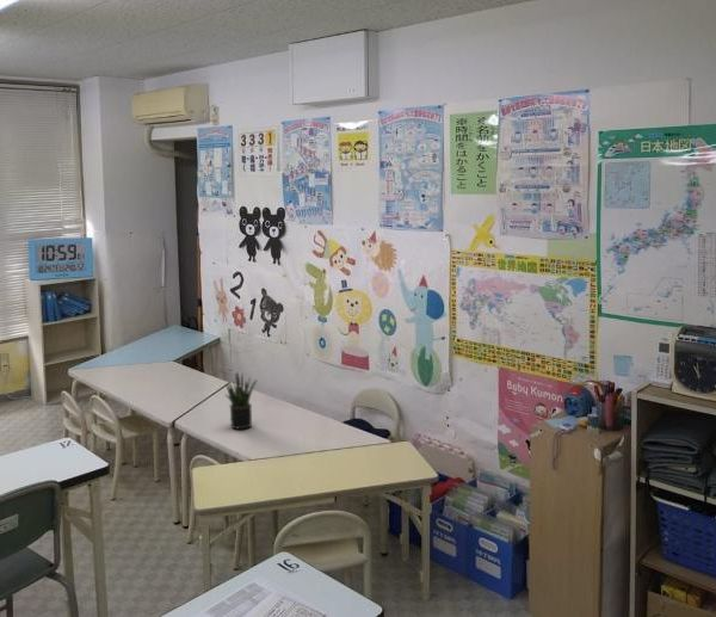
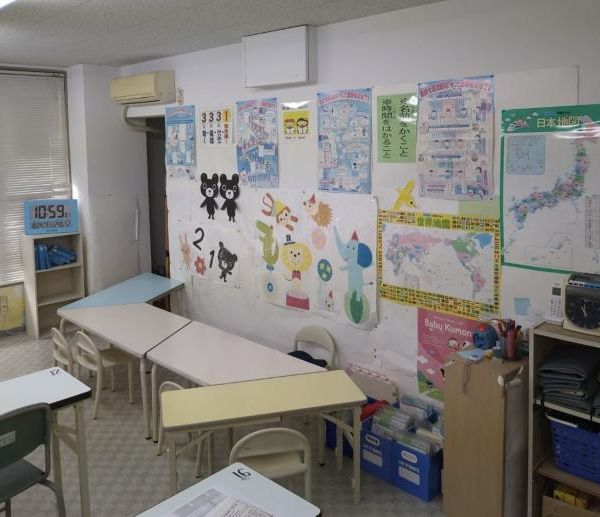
- potted plant [223,370,258,430]
